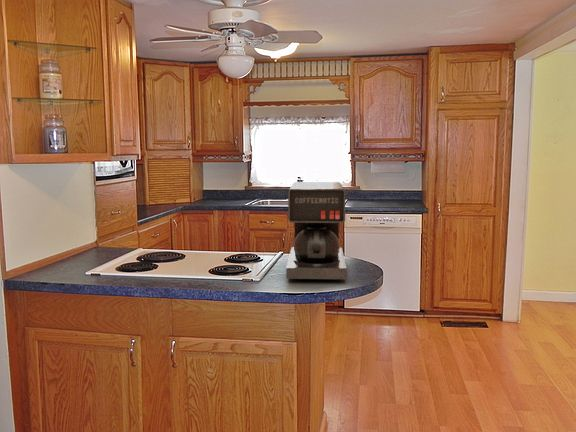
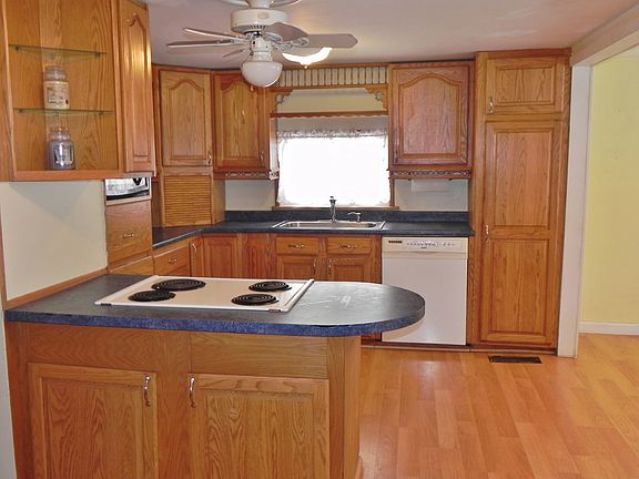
- coffee maker [285,181,348,282]
